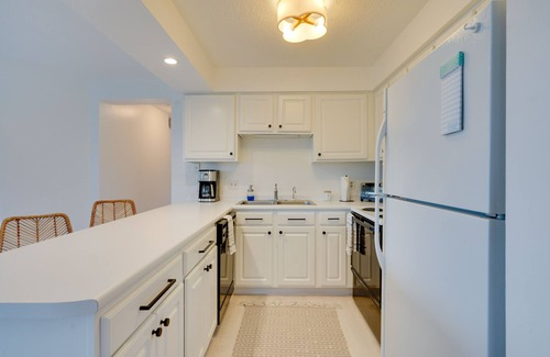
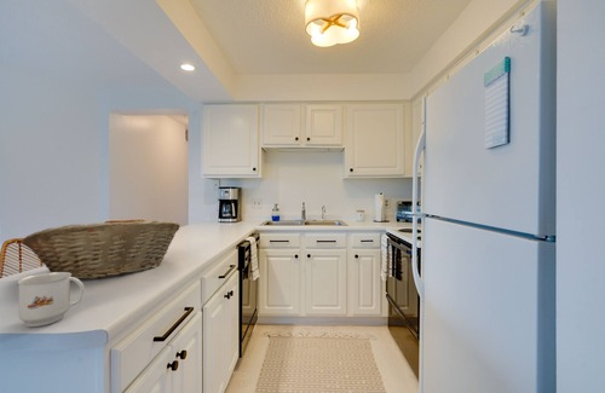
+ mug [17,272,86,328]
+ fruit basket [21,219,180,281]
